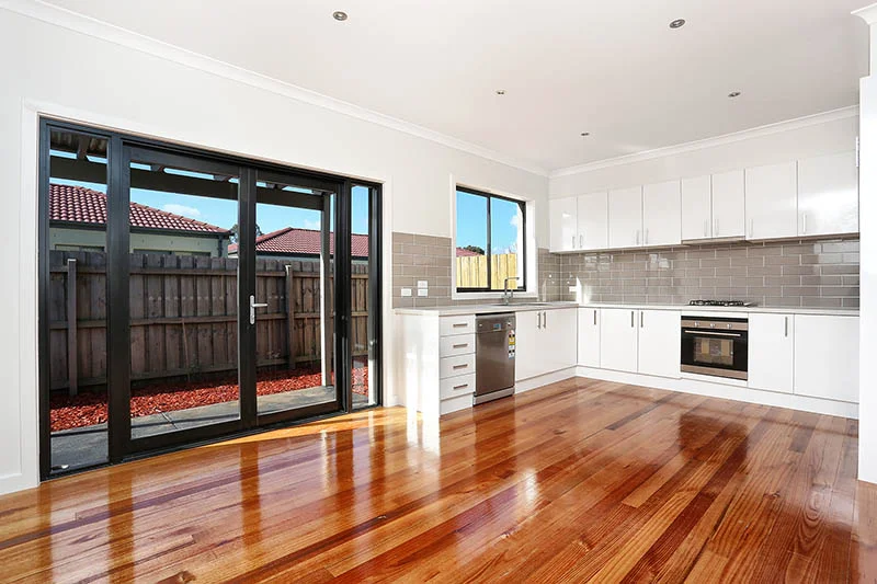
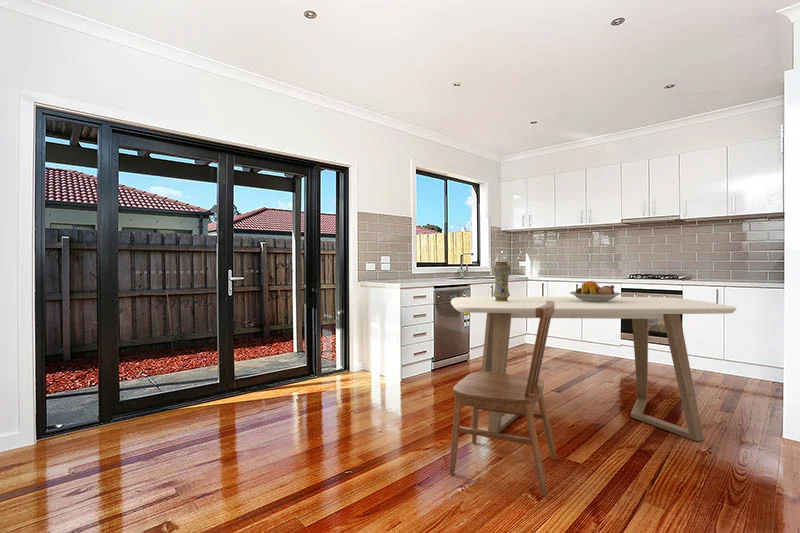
+ fruit bowl [568,280,622,302]
+ dining table [450,296,737,442]
+ dining chair [449,301,557,497]
+ vase [492,261,512,301]
